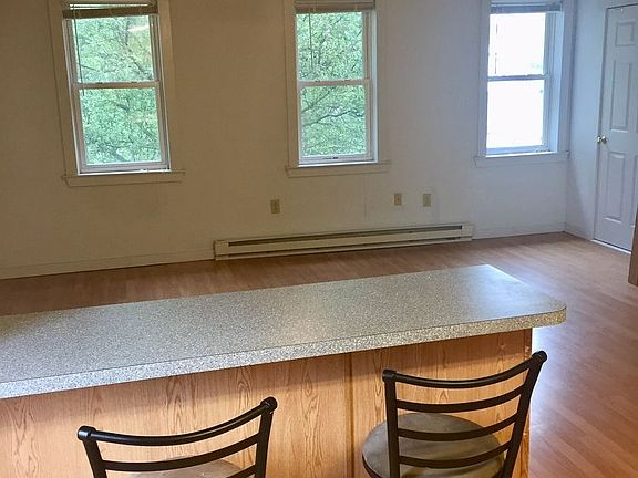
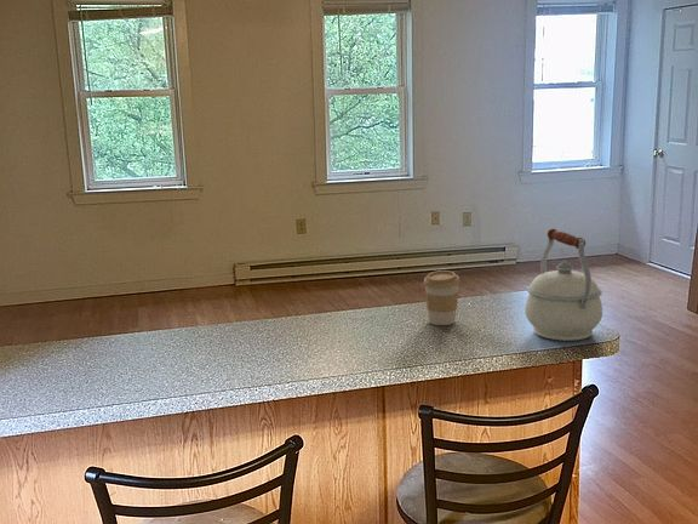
+ coffee cup [423,269,460,326]
+ kettle [524,228,603,342]
